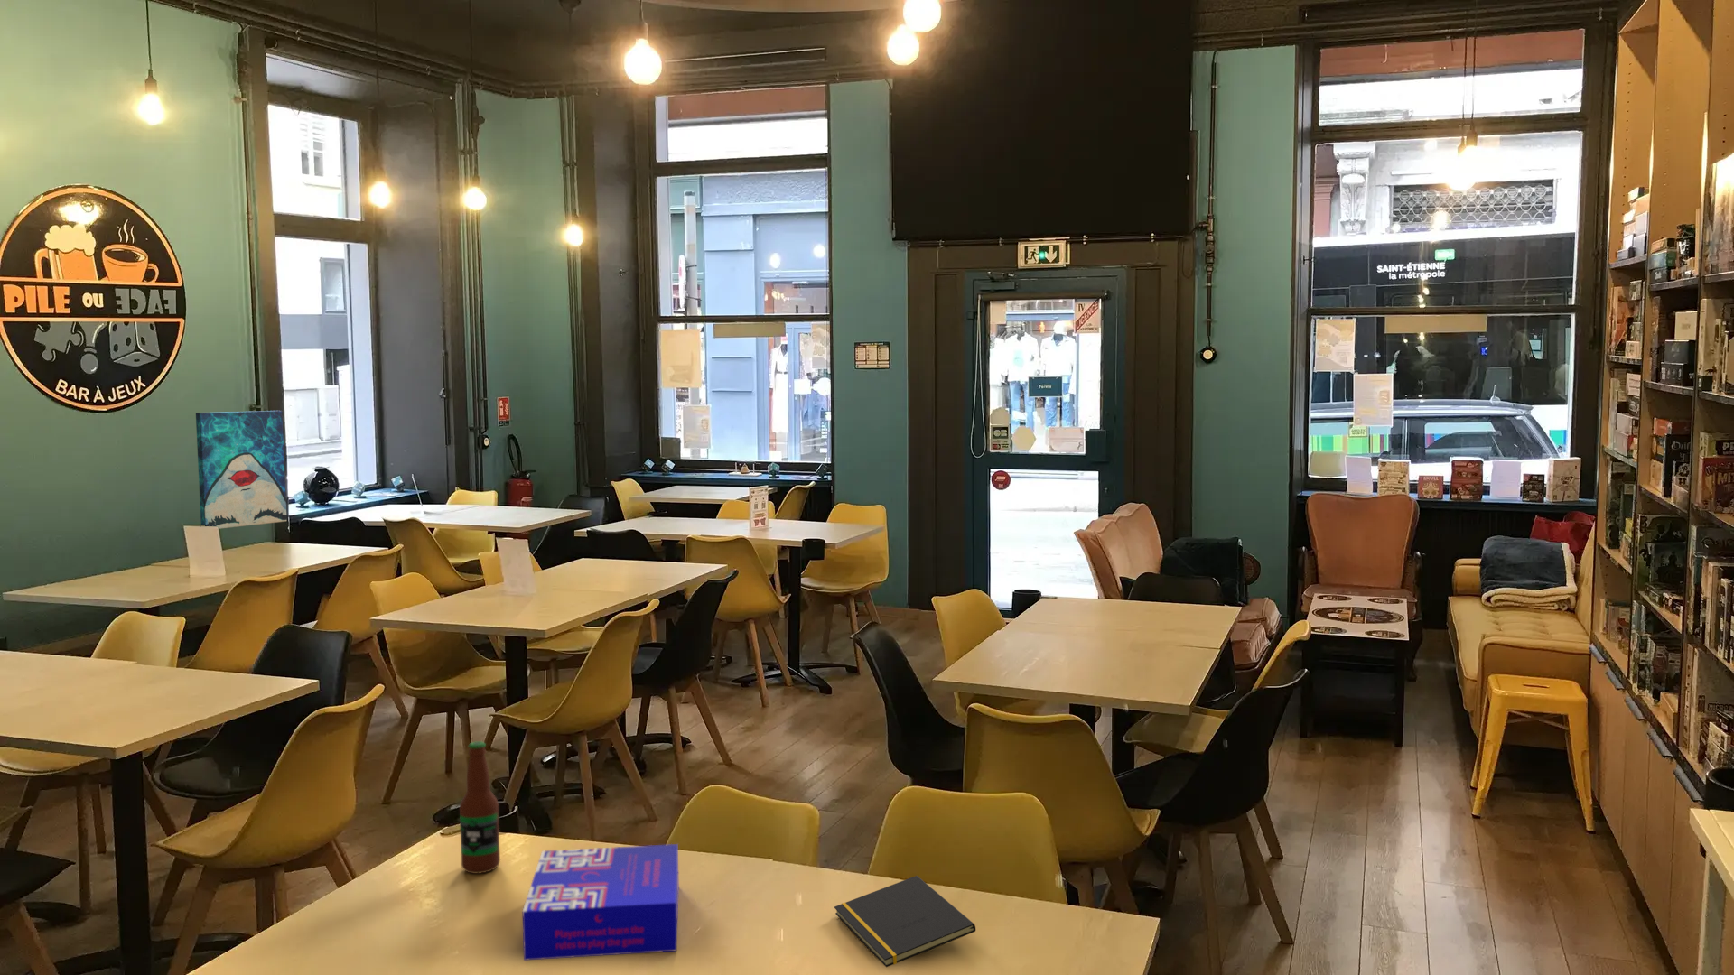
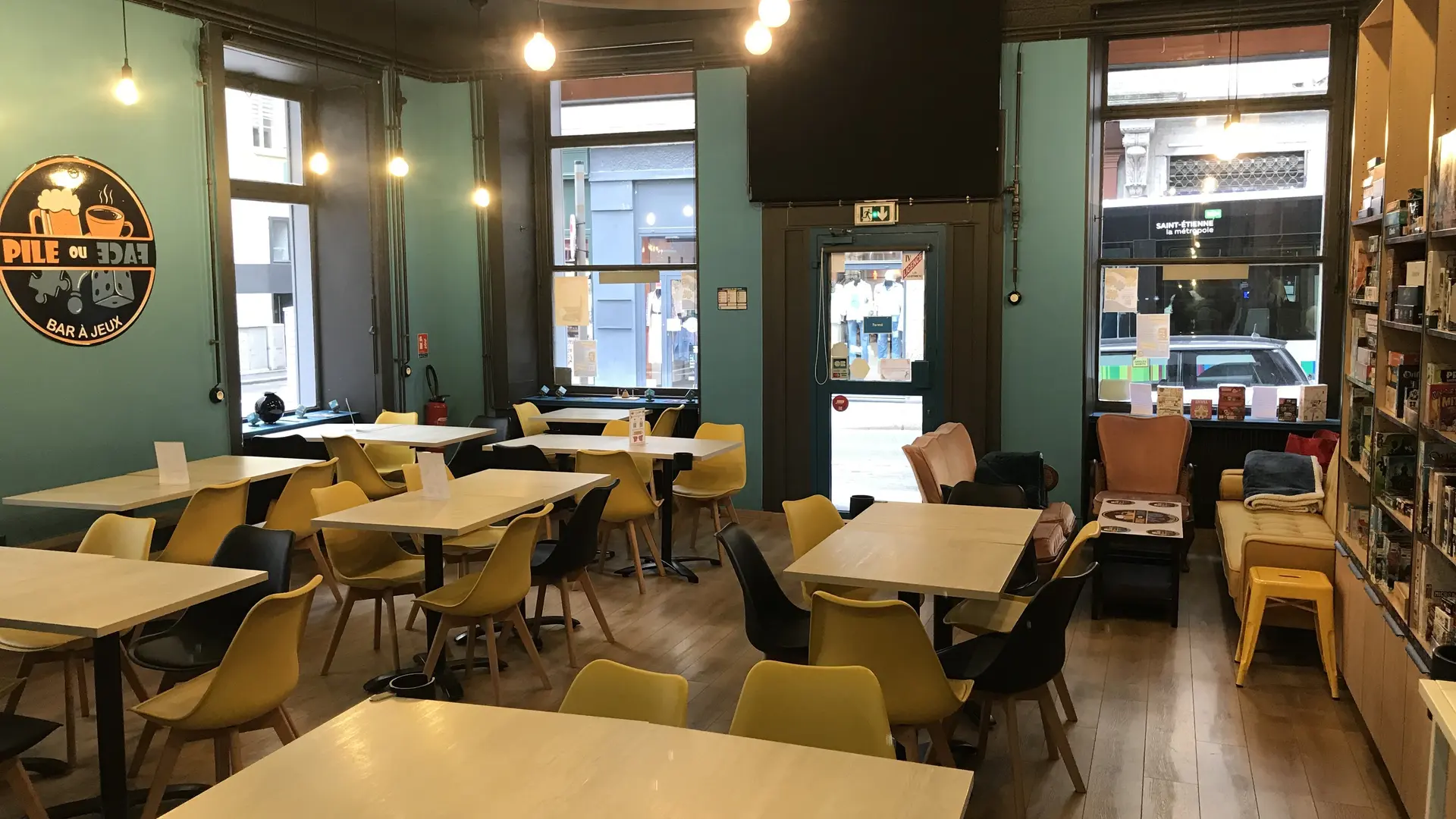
- bottle [459,740,501,875]
- board game [522,843,679,962]
- notepad [834,875,977,968]
- wall art [195,410,287,530]
